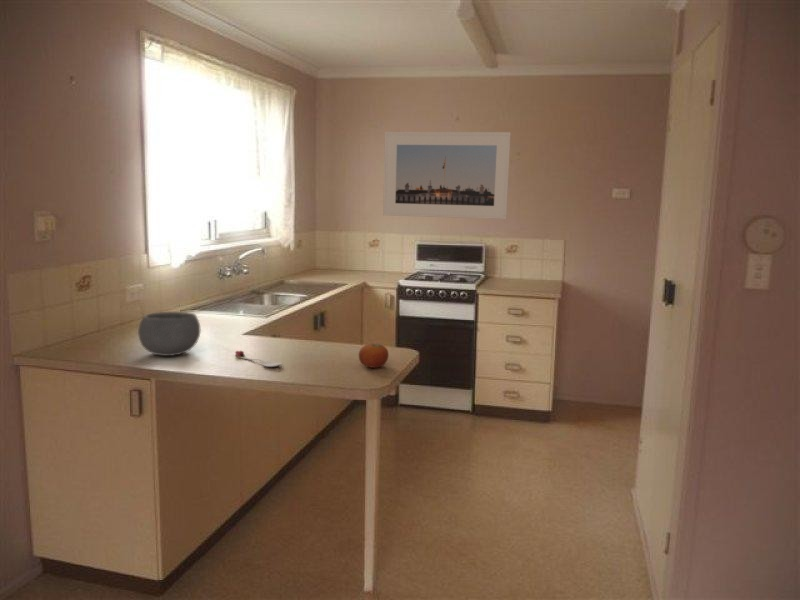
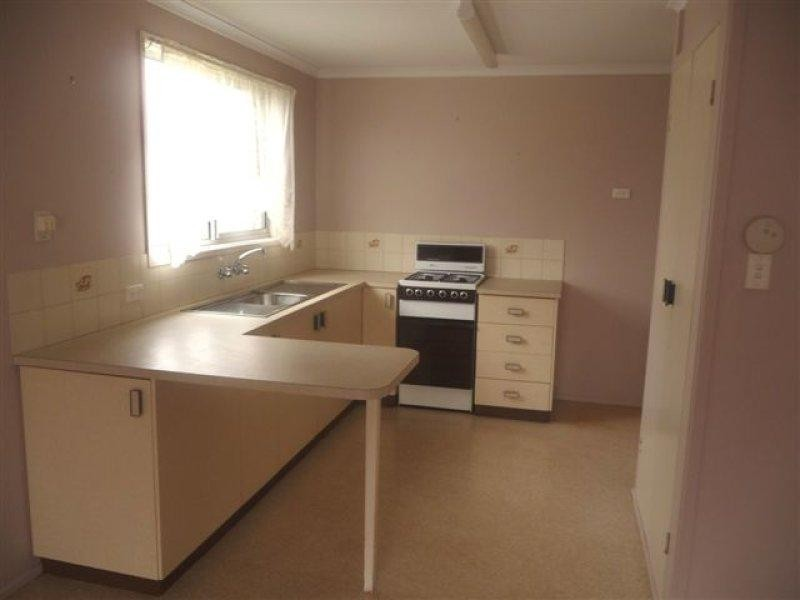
- fruit [358,343,390,369]
- spoon [234,350,283,368]
- bowl [137,311,202,357]
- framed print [382,131,512,220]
